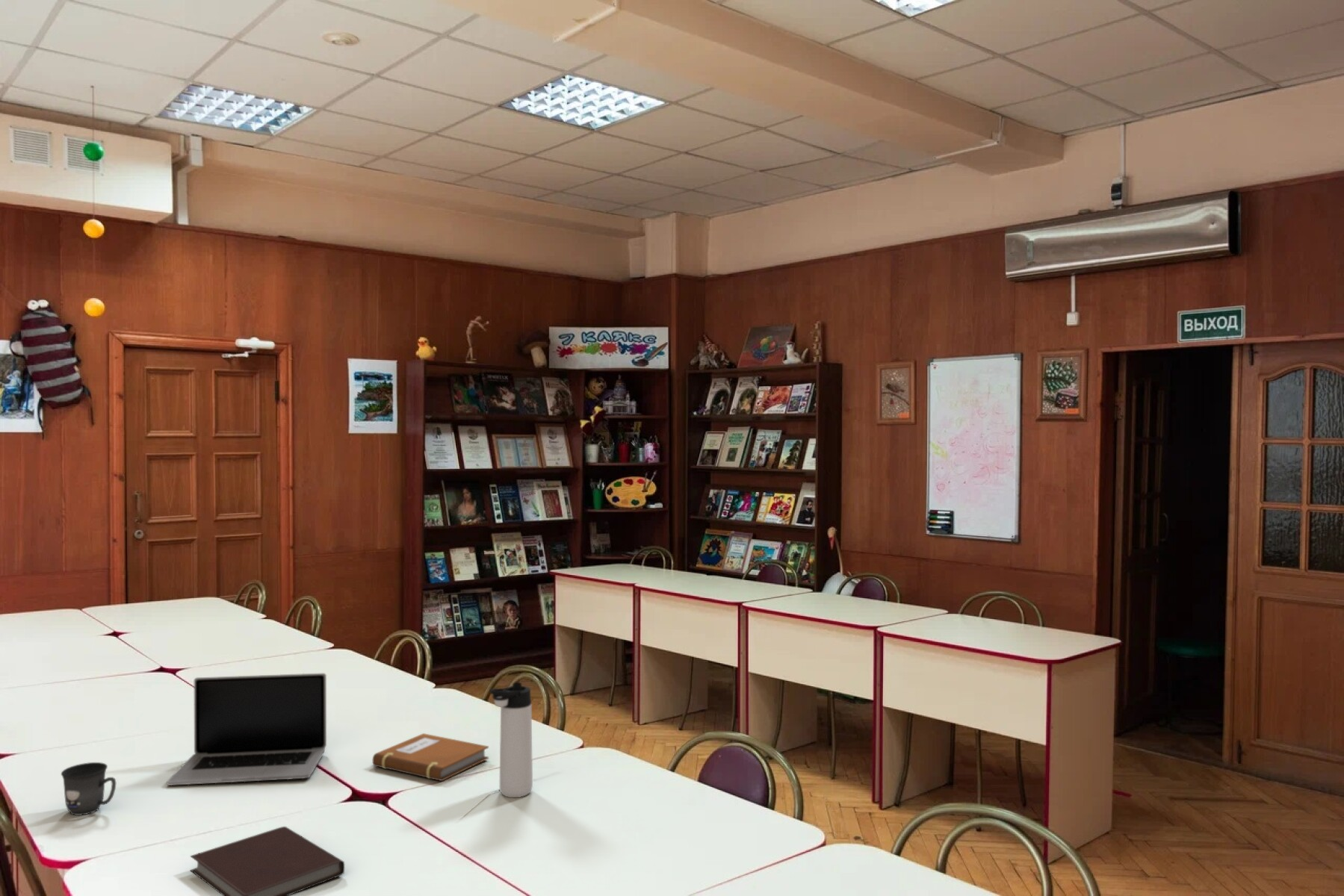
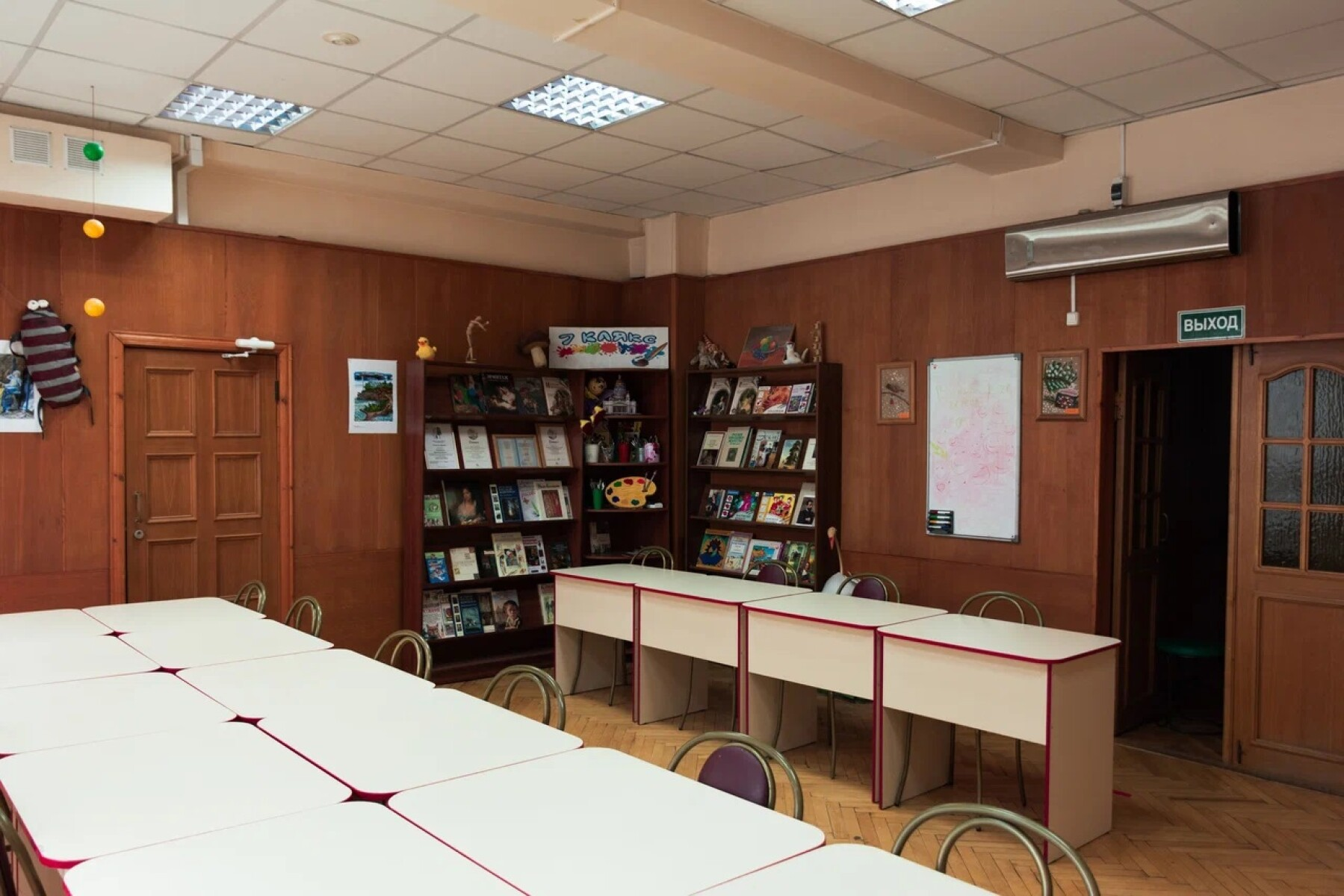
- mug [61,762,117,816]
- laptop [166,672,327,786]
- notebook [372,732,489,782]
- thermos bottle [489,682,533,798]
- notebook [189,826,345,896]
